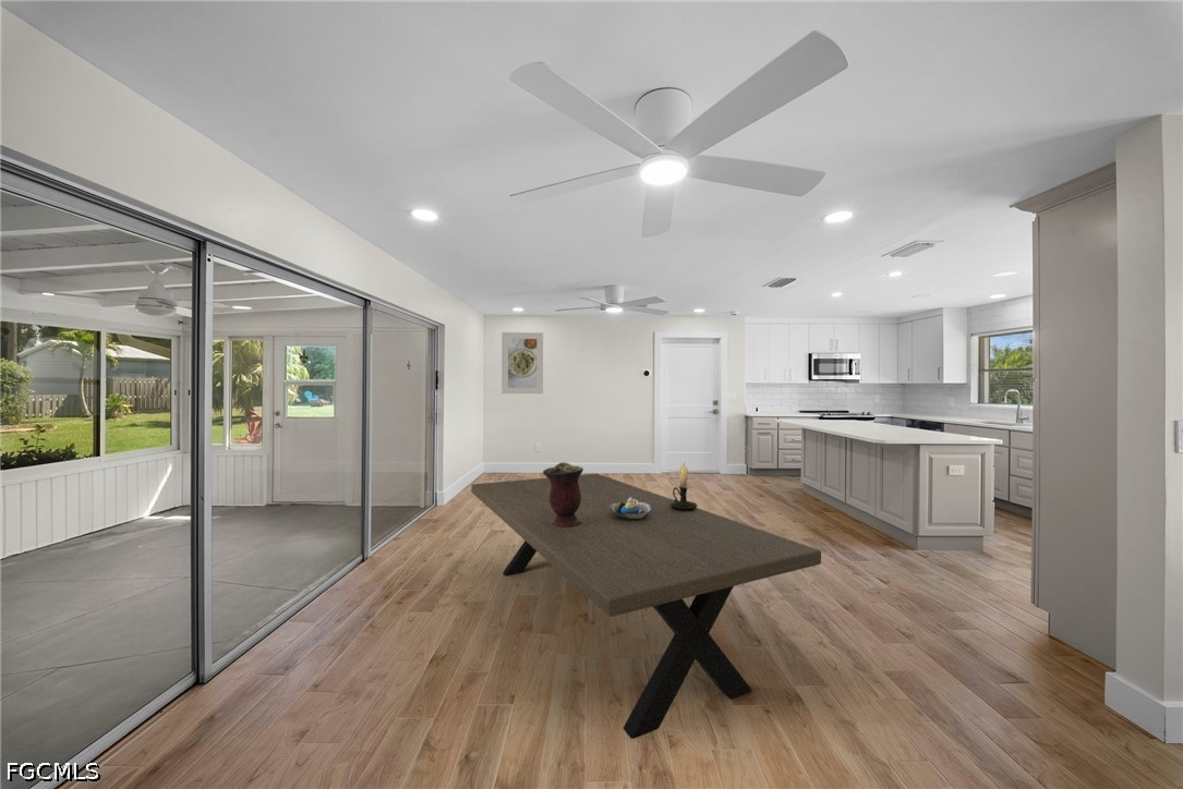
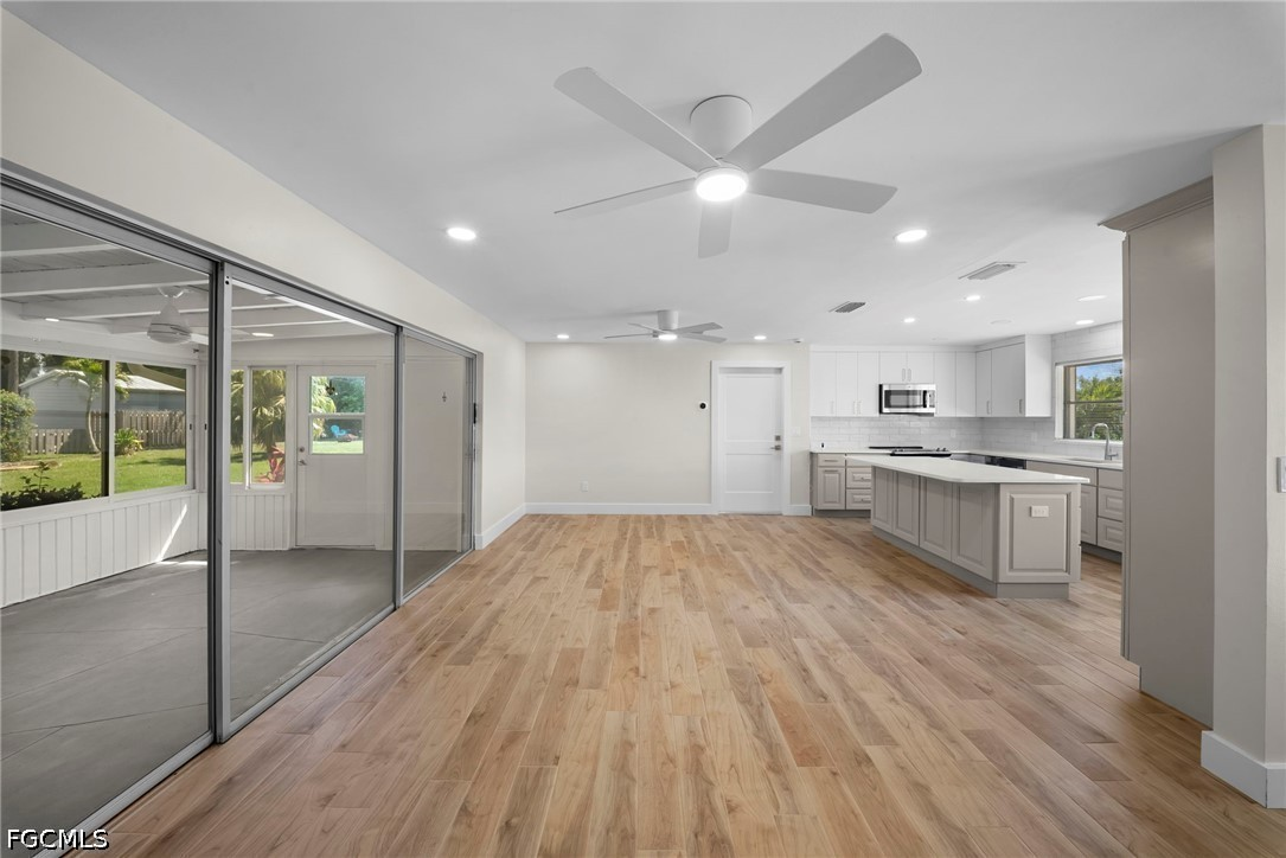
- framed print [500,331,544,394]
- candle holder [669,458,698,511]
- decorative bowl [609,497,652,519]
- dining table [470,473,822,740]
- vase [542,461,584,527]
